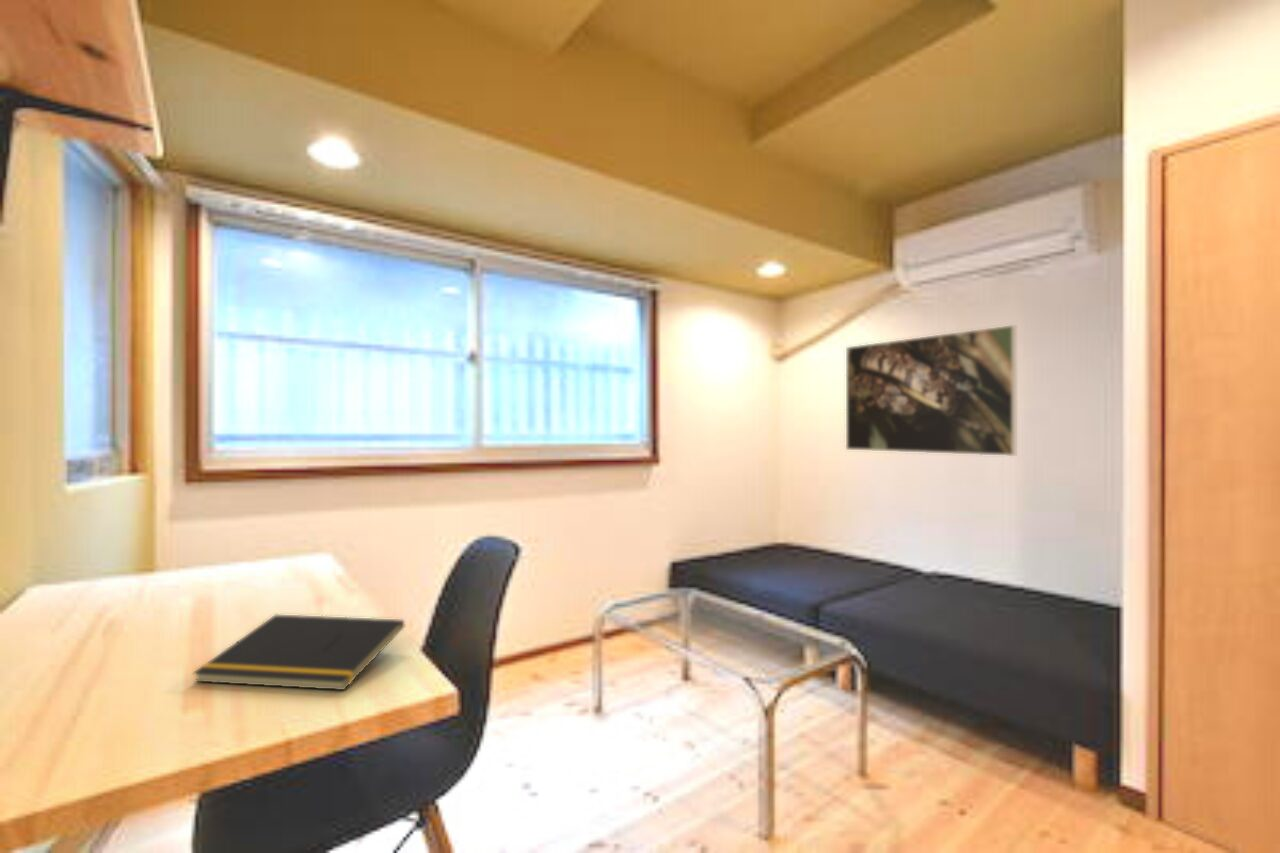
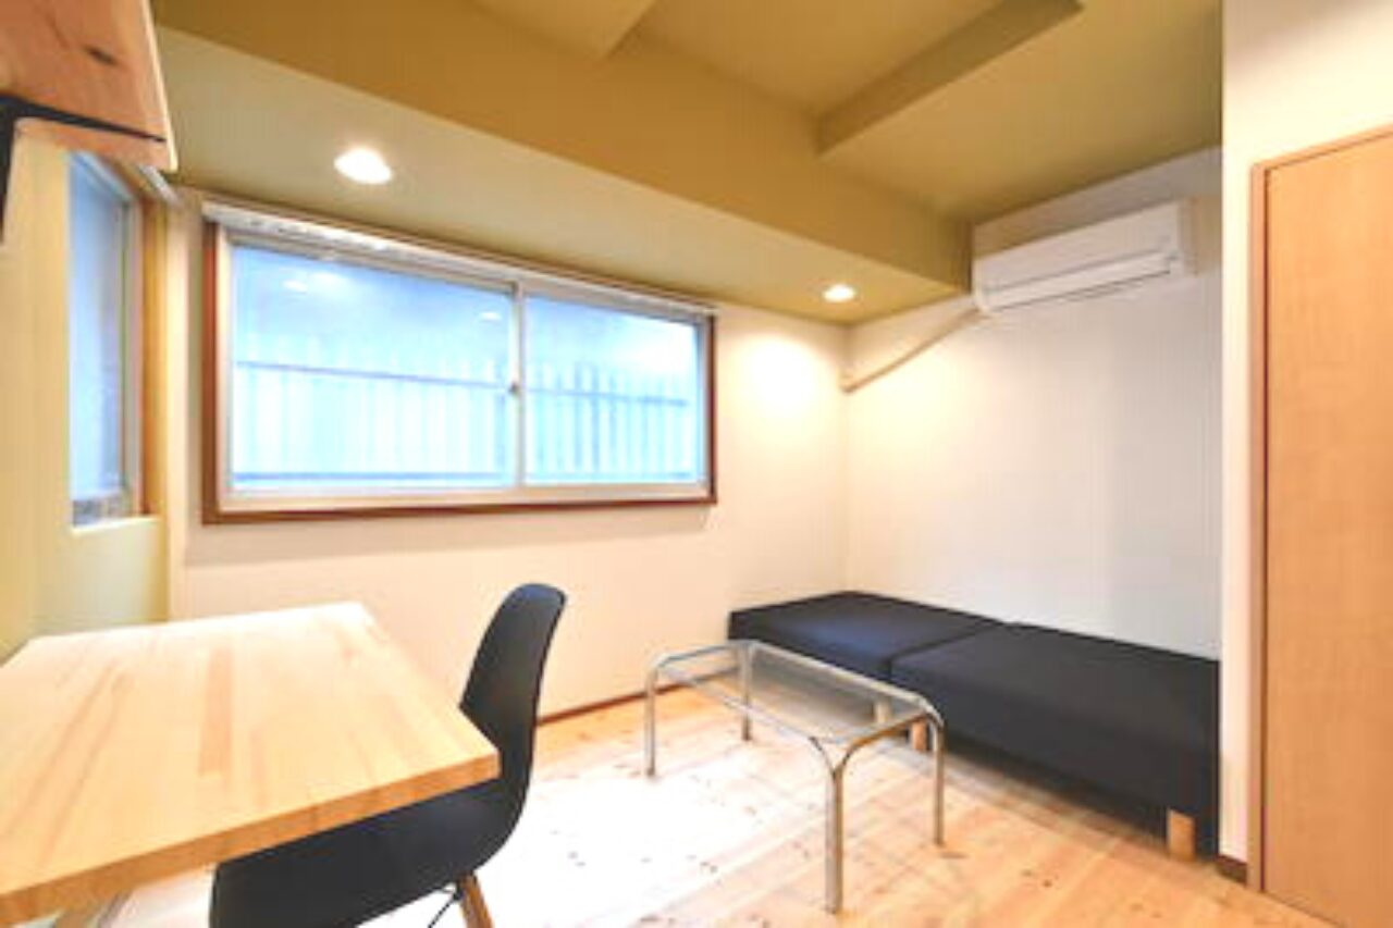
- notepad [192,614,405,691]
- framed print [845,324,1017,457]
